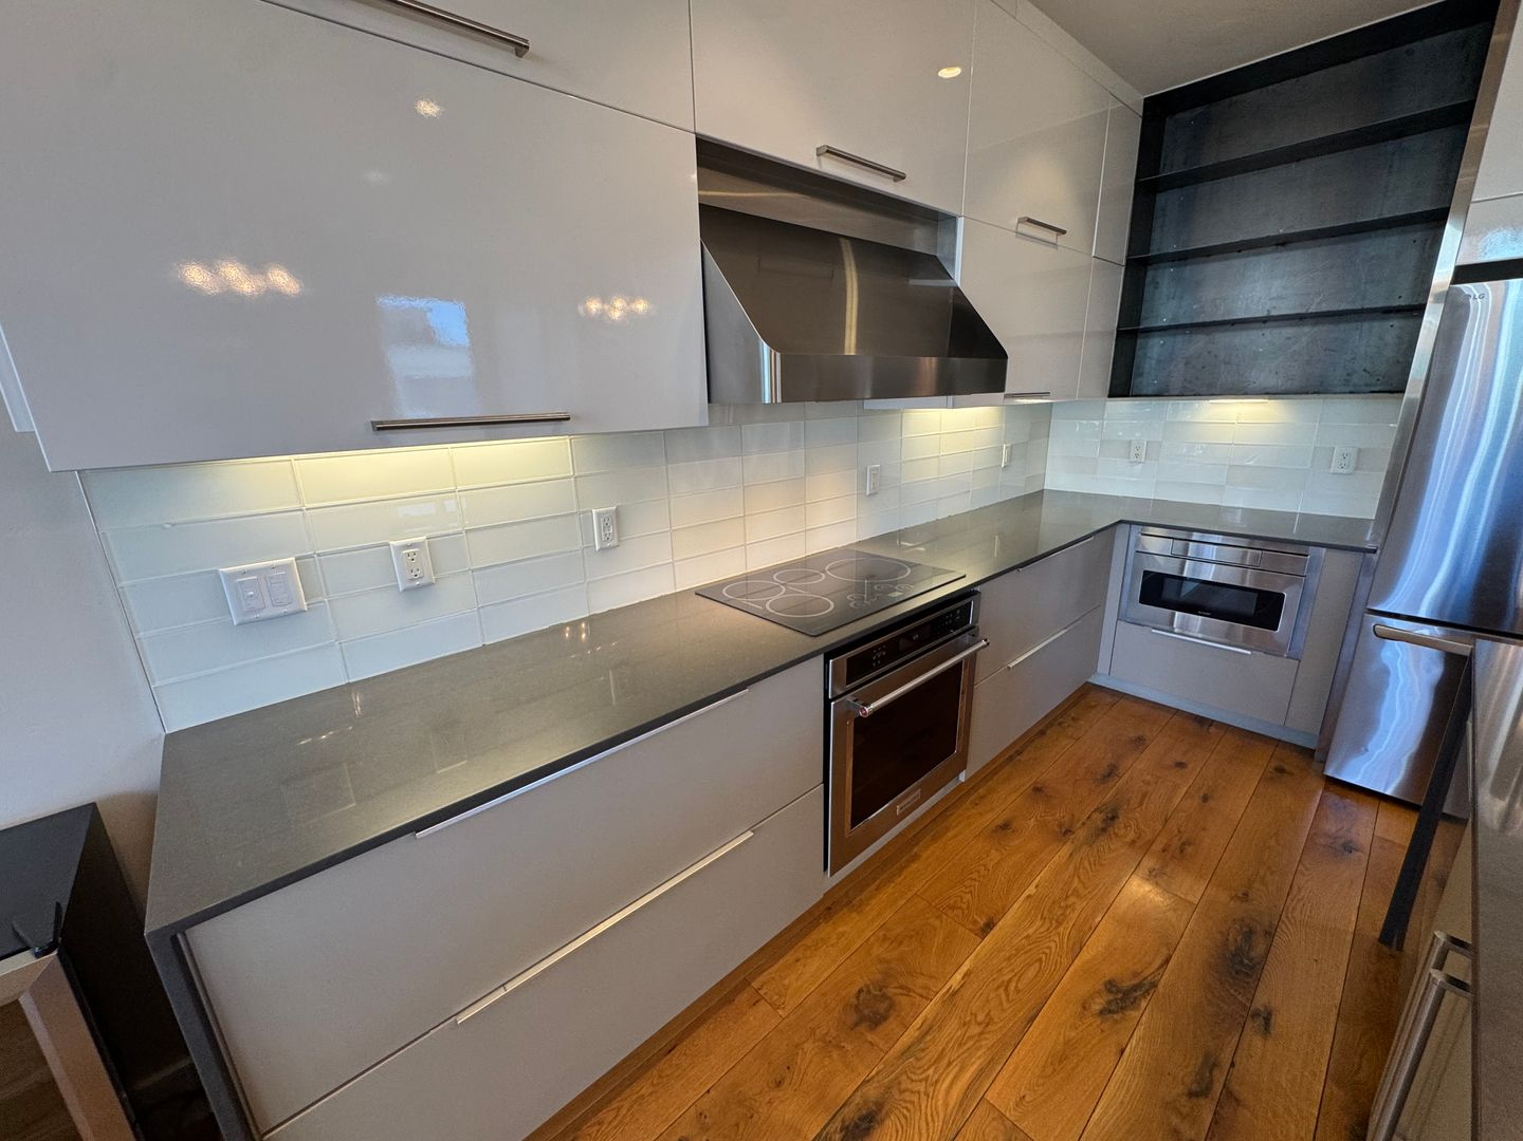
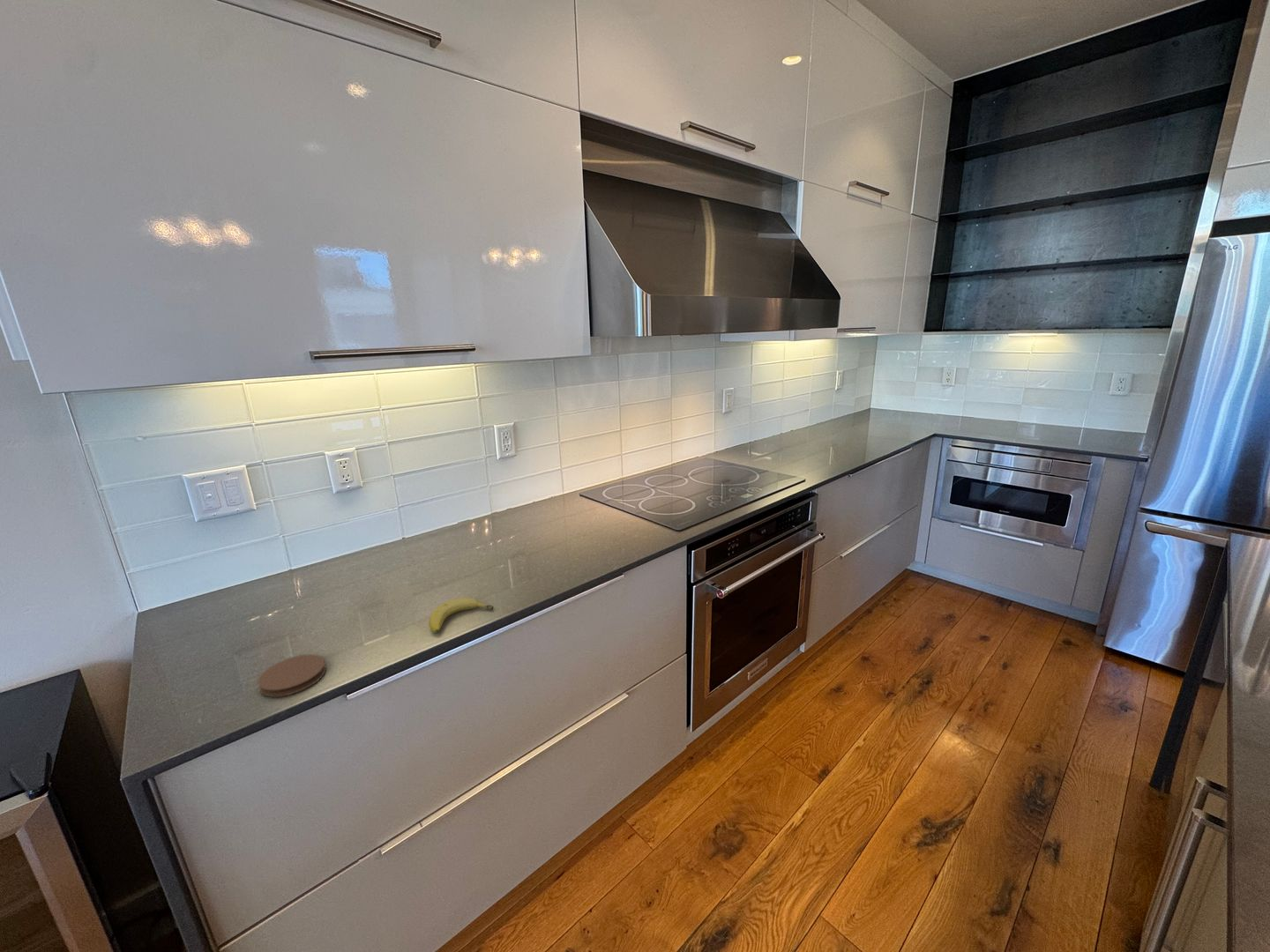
+ coaster [258,653,327,697]
+ fruit [429,597,494,634]
